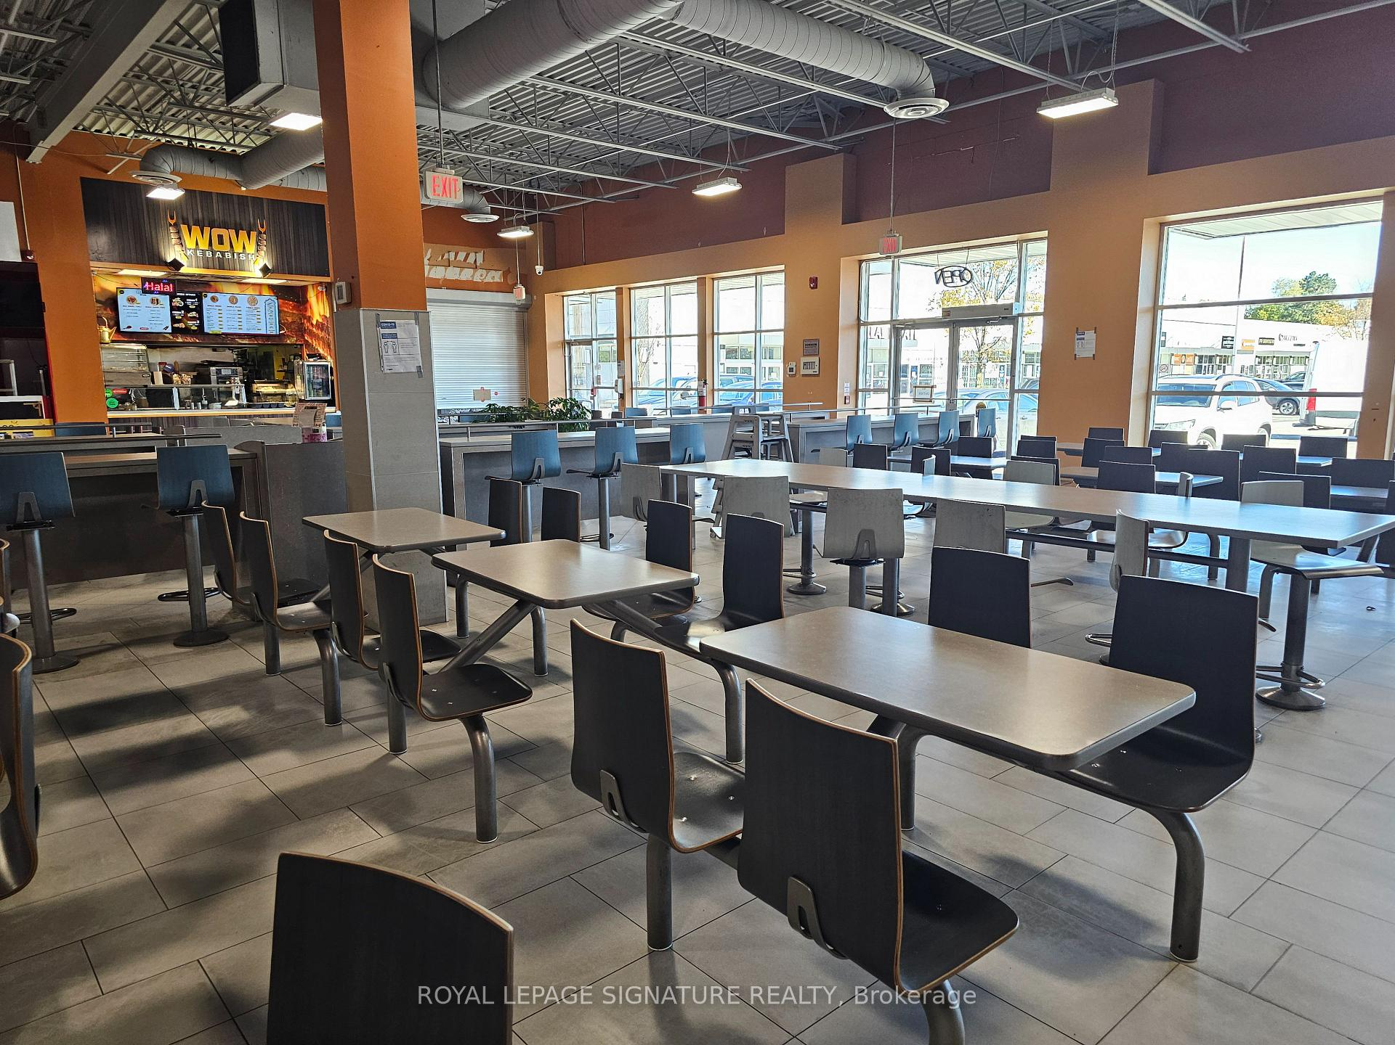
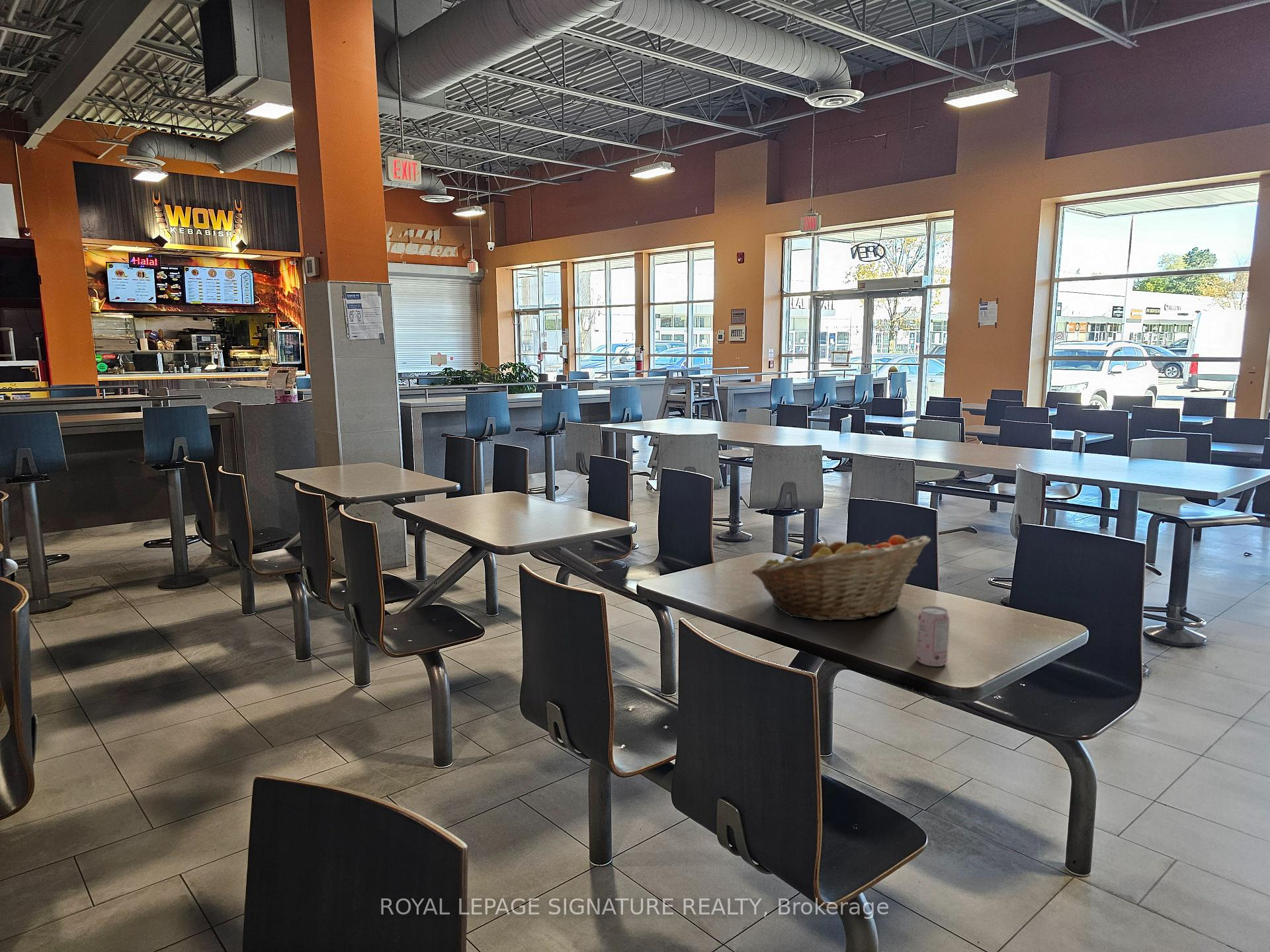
+ beverage can [916,606,951,667]
+ fruit basket [751,534,931,621]
